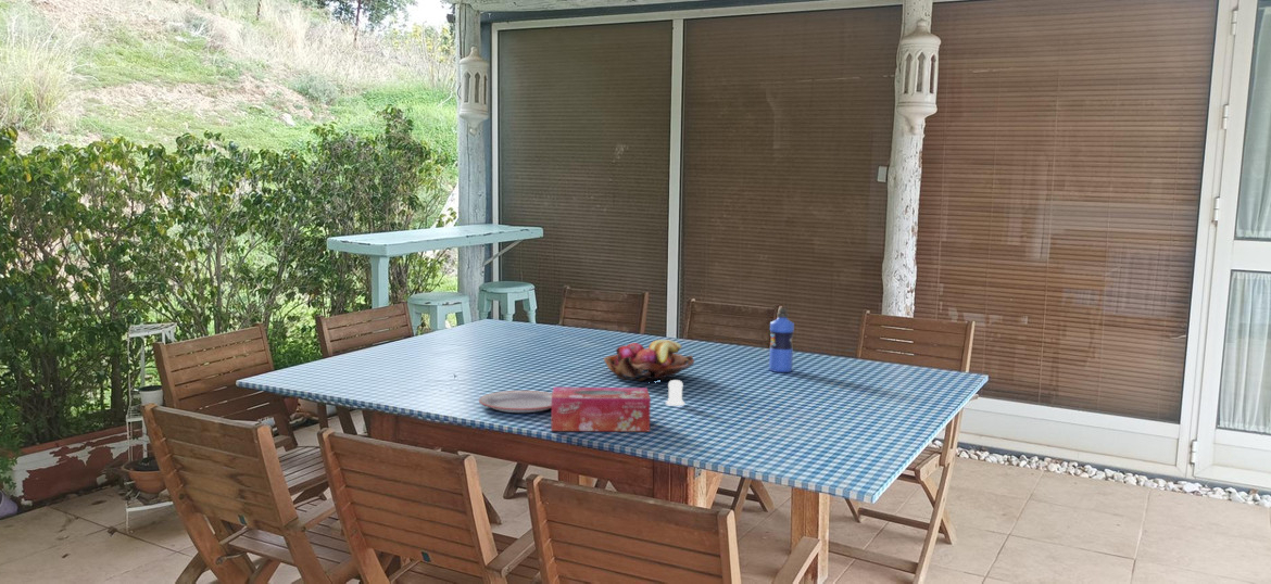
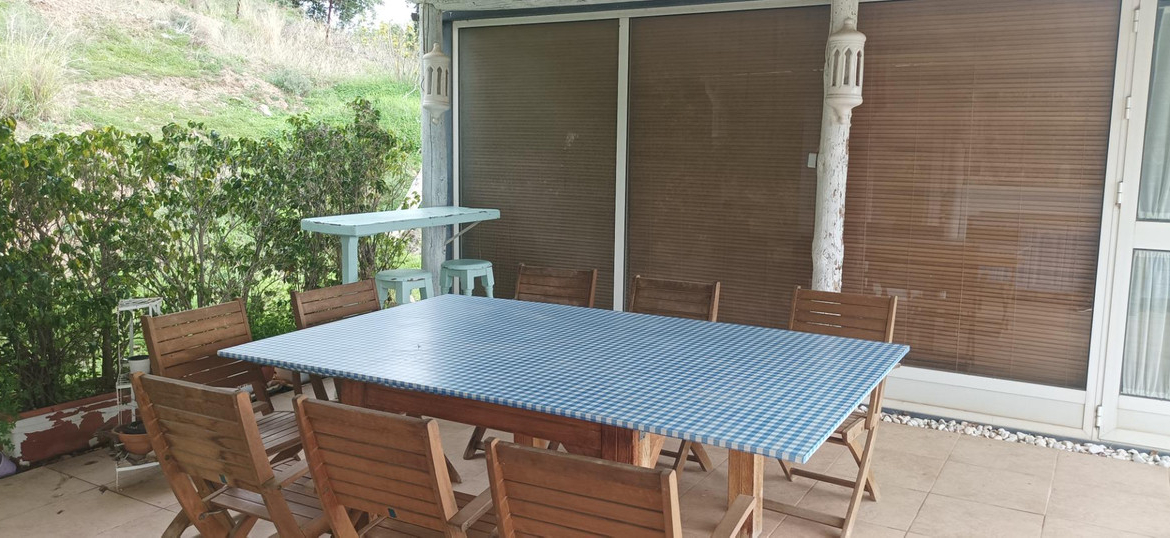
- water bottle [768,306,795,373]
- salt shaker [665,379,685,407]
- plate [478,390,553,414]
- fruit basket [603,339,695,382]
- tissue box [550,386,652,432]
